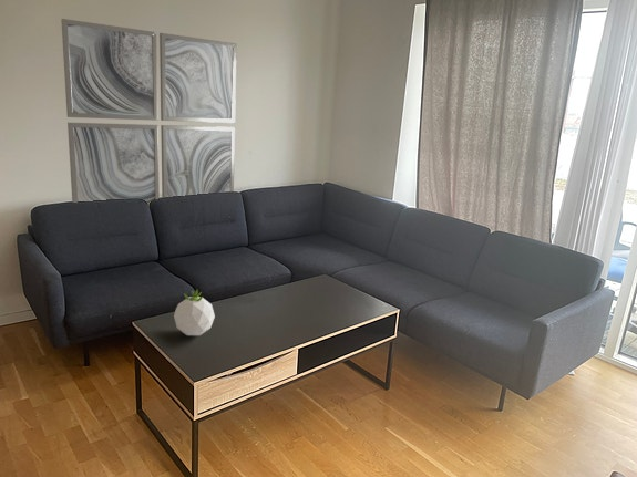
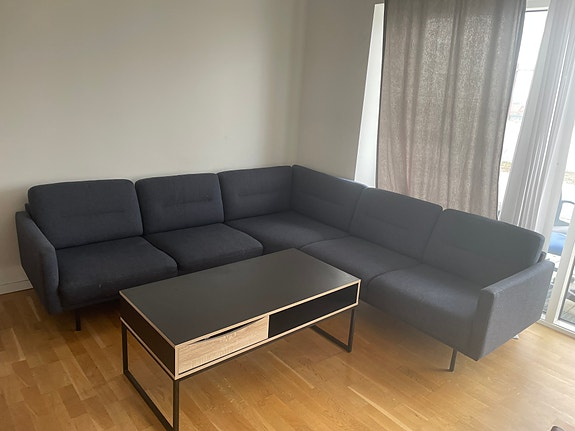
- wall art [60,18,237,204]
- succulent plant [173,289,216,336]
